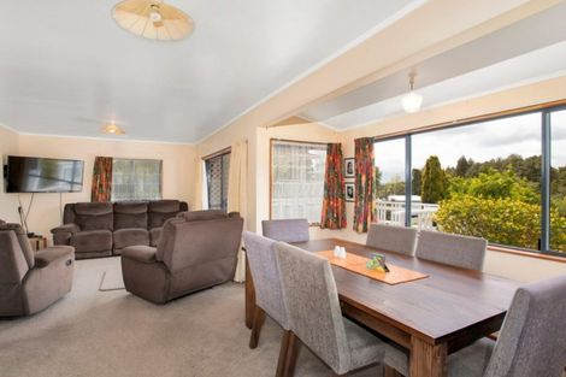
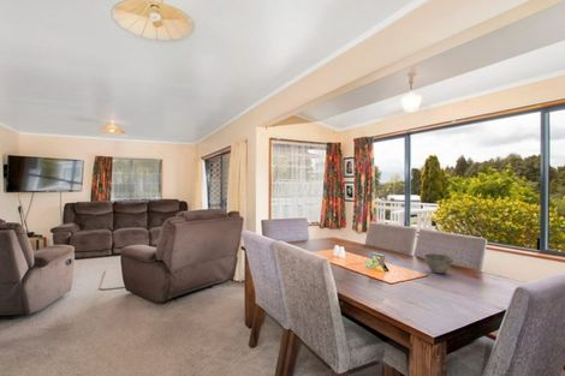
+ bowl [423,252,454,275]
